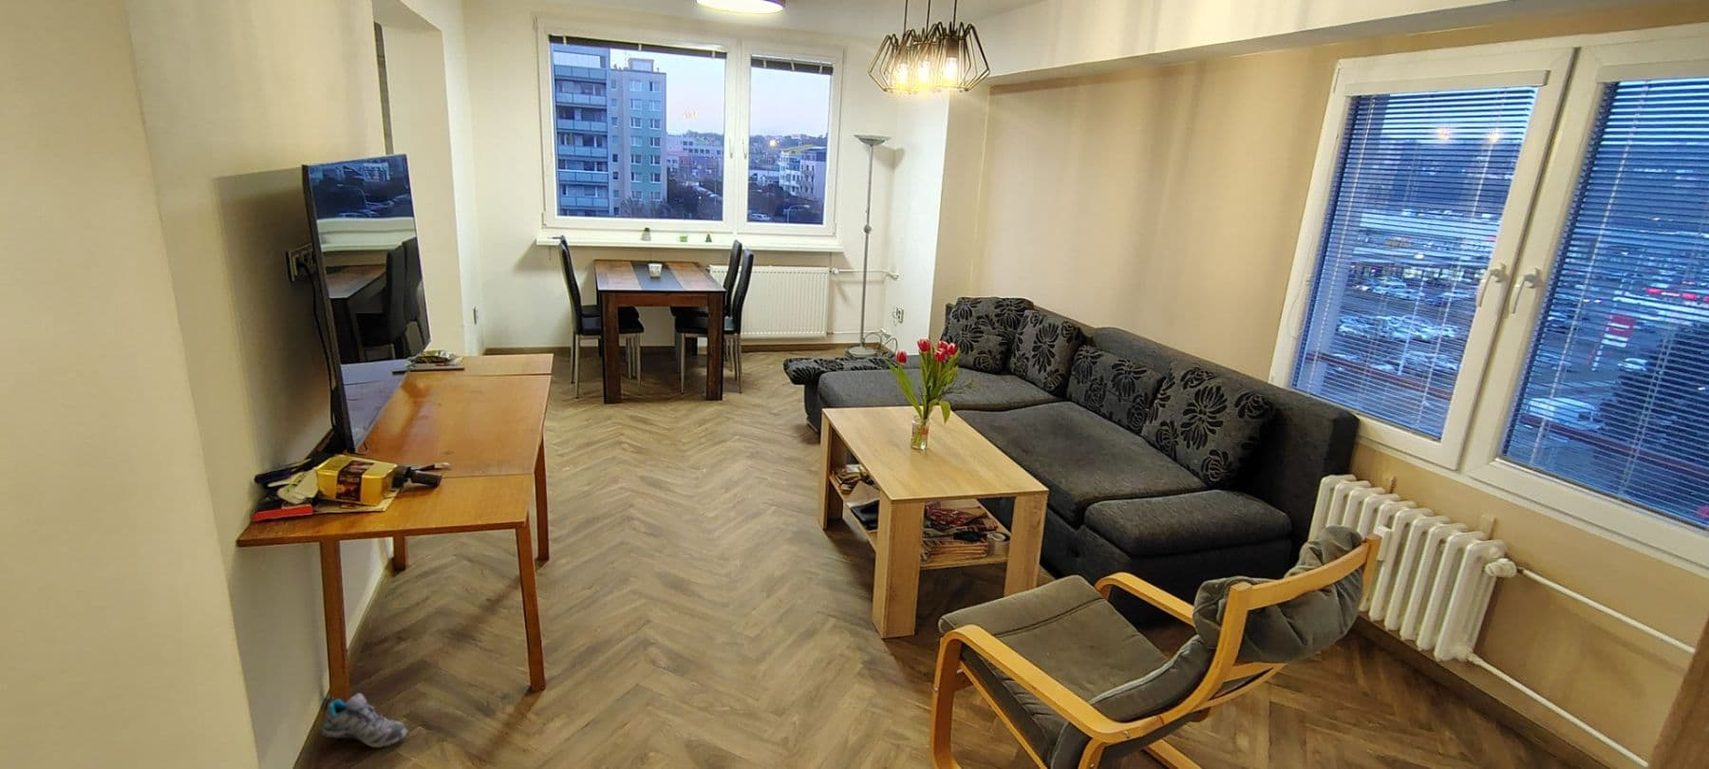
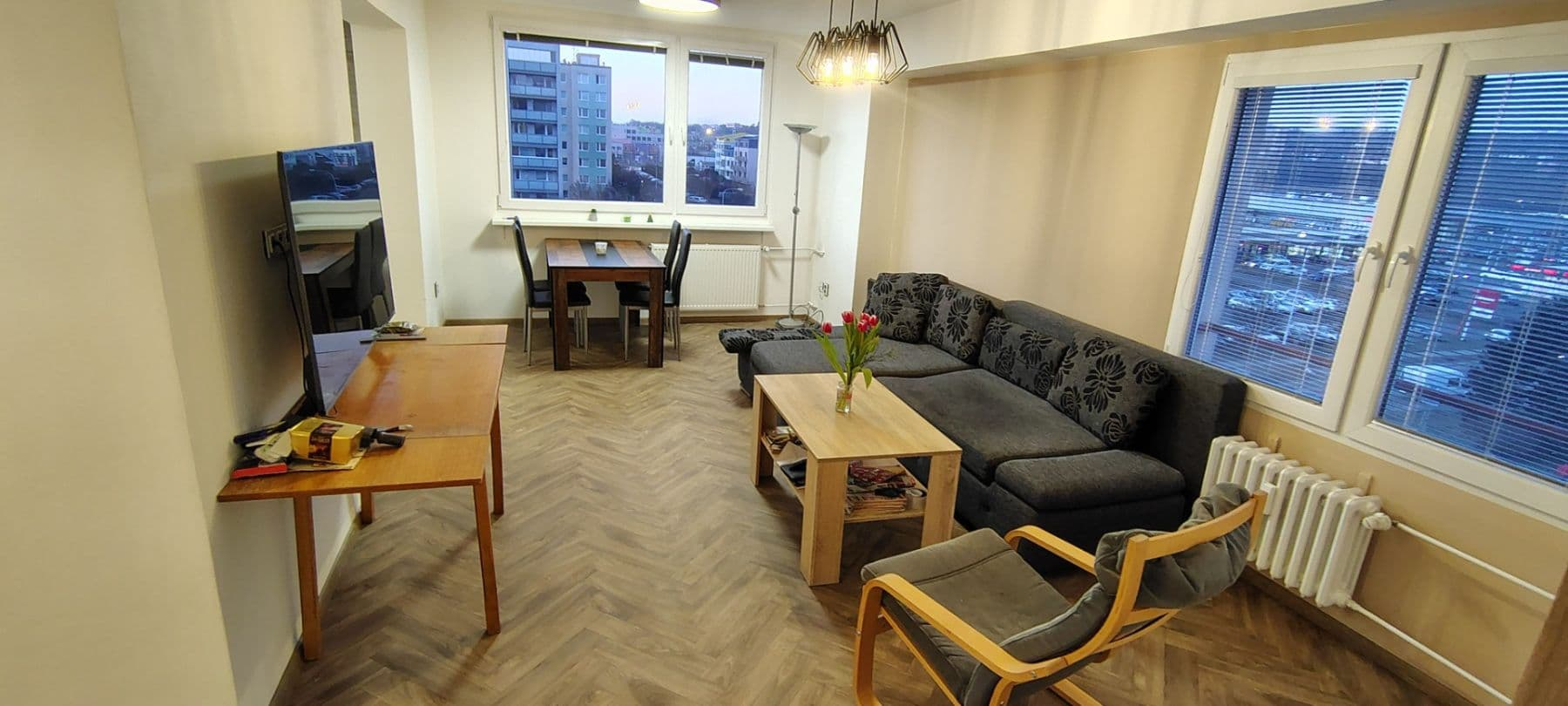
- shoe [320,692,409,749]
